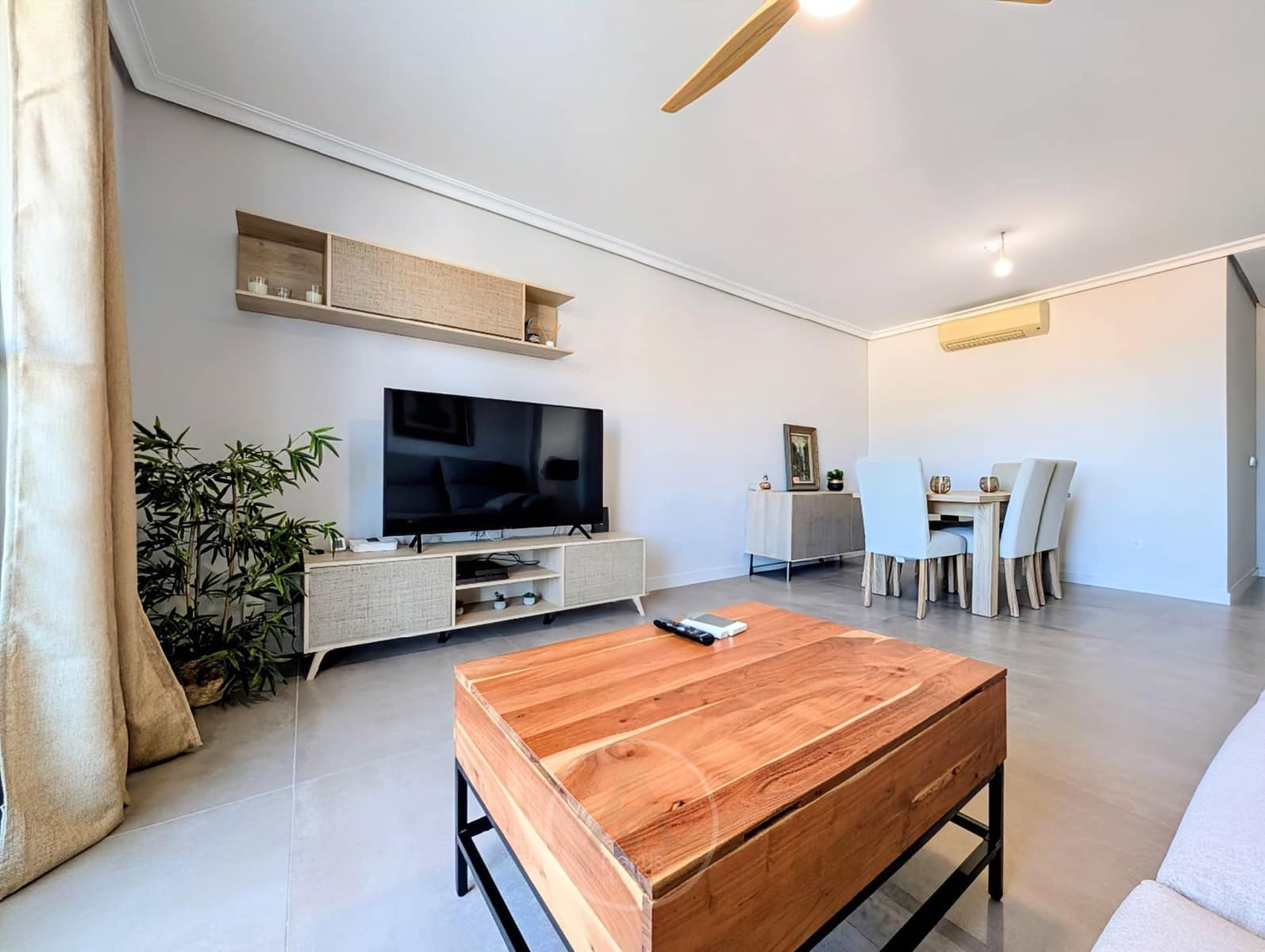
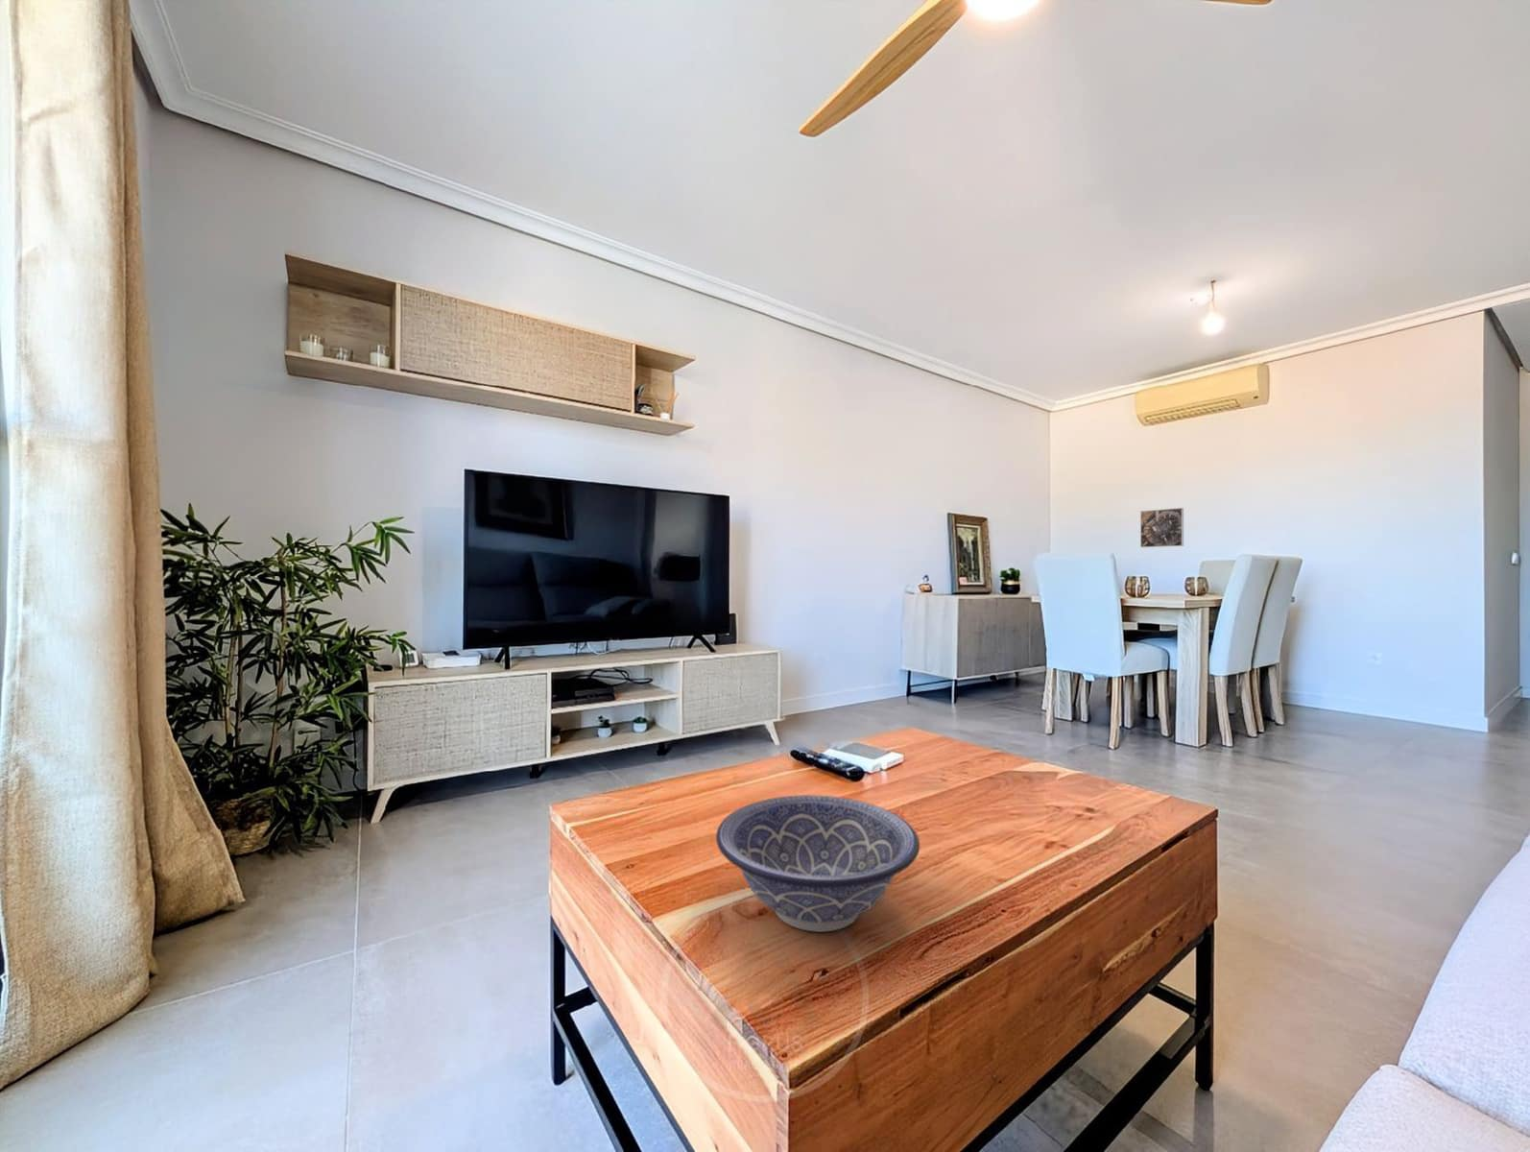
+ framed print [1139,507,1184,548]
+ decorative bowl [715,794,920,933]
